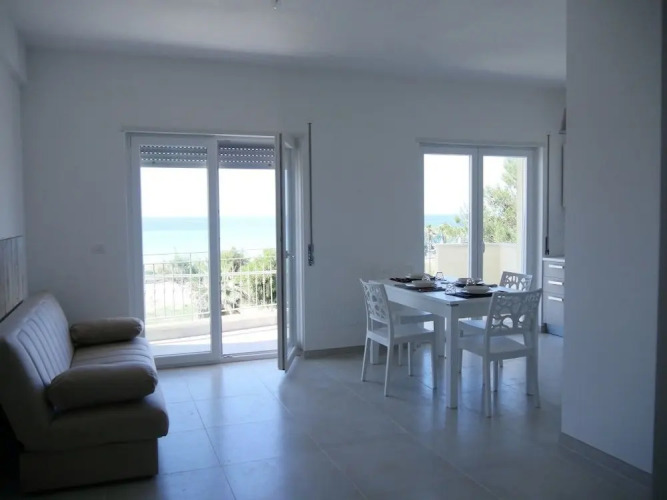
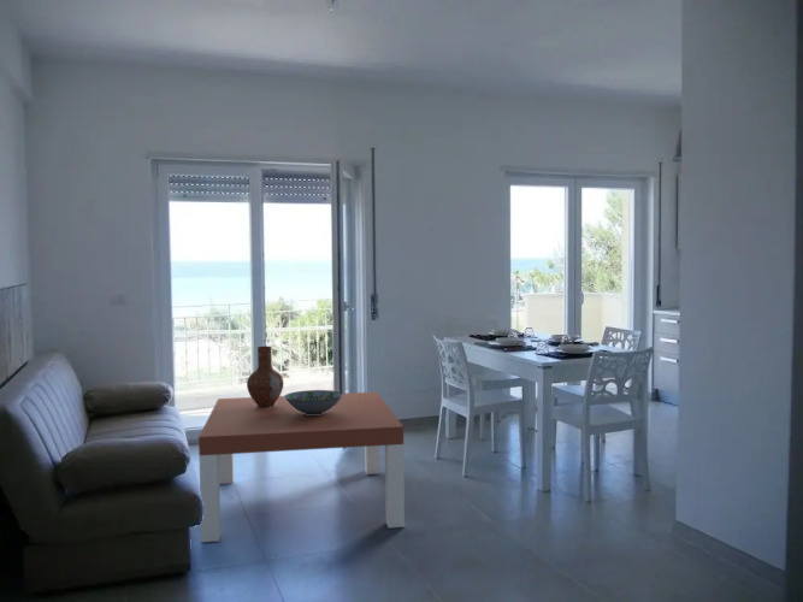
+ coffee table [197,391,406,543]
+ vase [246,346,284,408]
+ decorative bowl [284,389,343,414]
